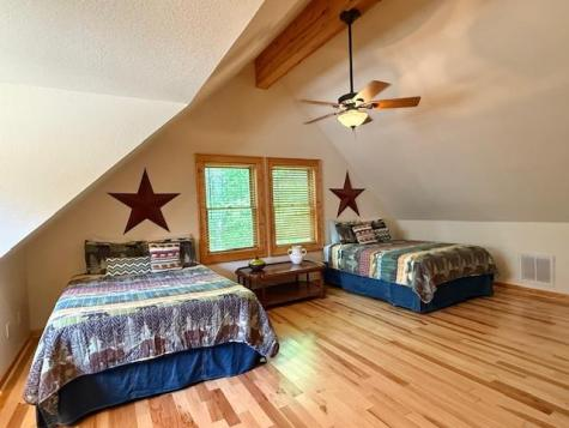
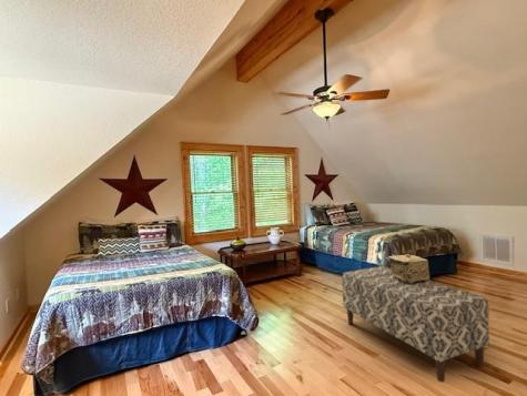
+ bench [341,265,490,383]
+ decorative box [387,253,430,284]
